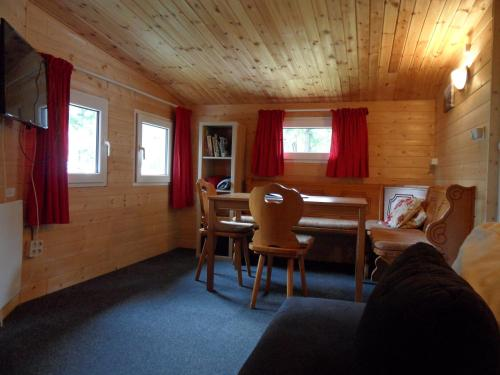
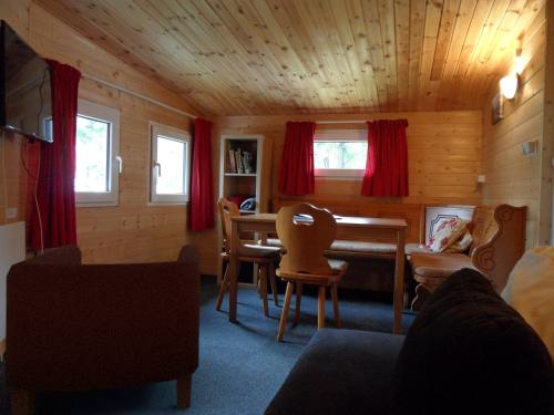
+ armchair [4,243,202,415]
